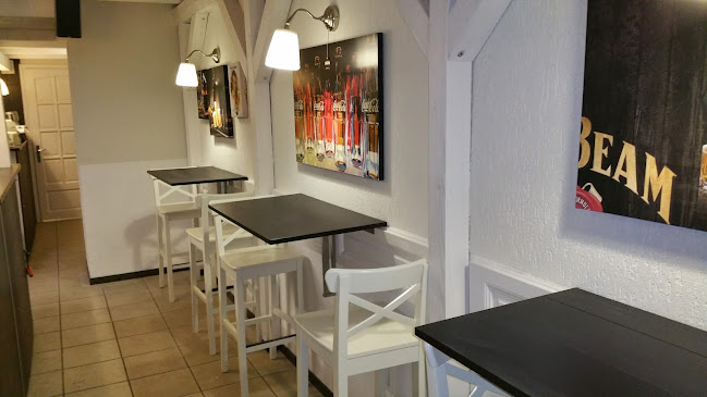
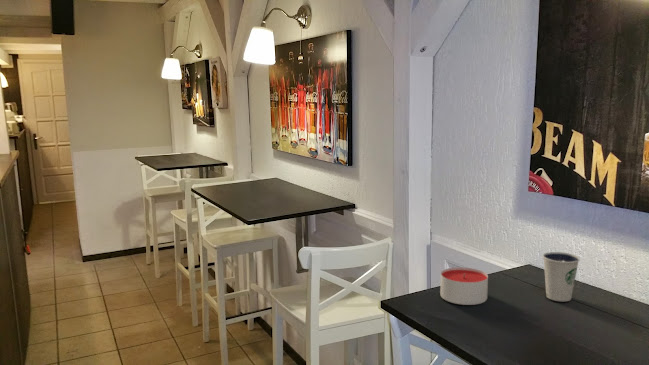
+ dixie cup [542,251,581,302]
+ candle [439,266,489,306]
